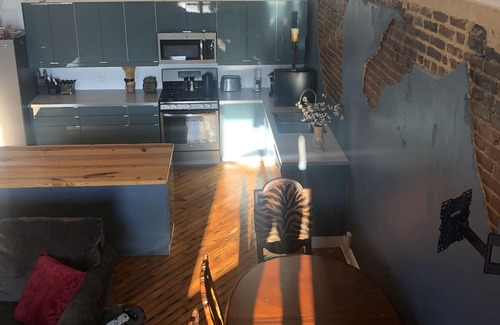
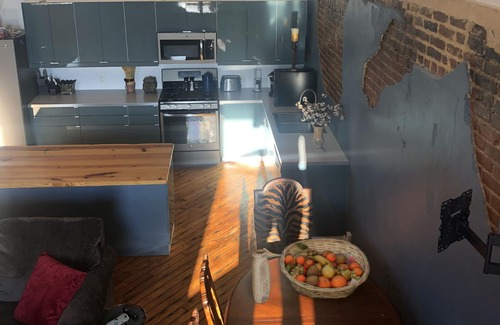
+ fruit basket [279,237,370,300]
+ vase [251,248,272,304]
